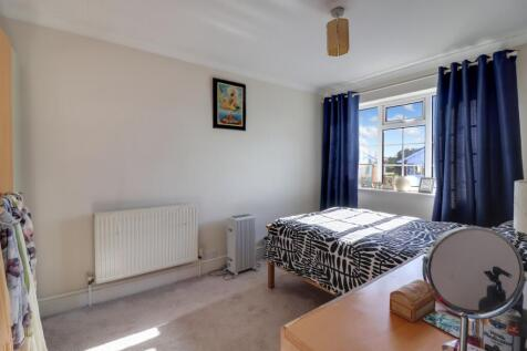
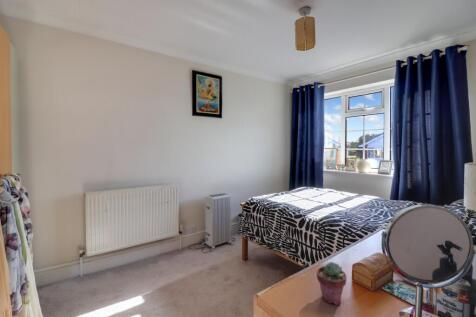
+ potted succulent [316,261,348,306]
